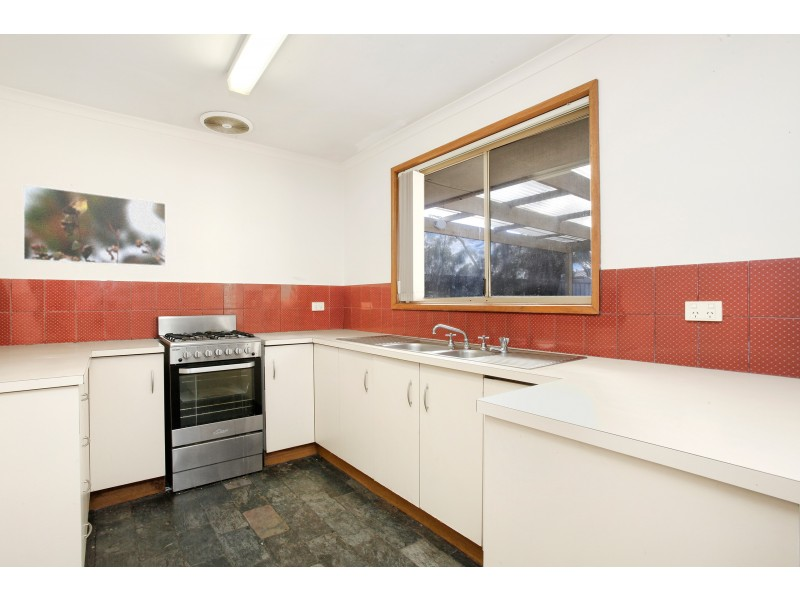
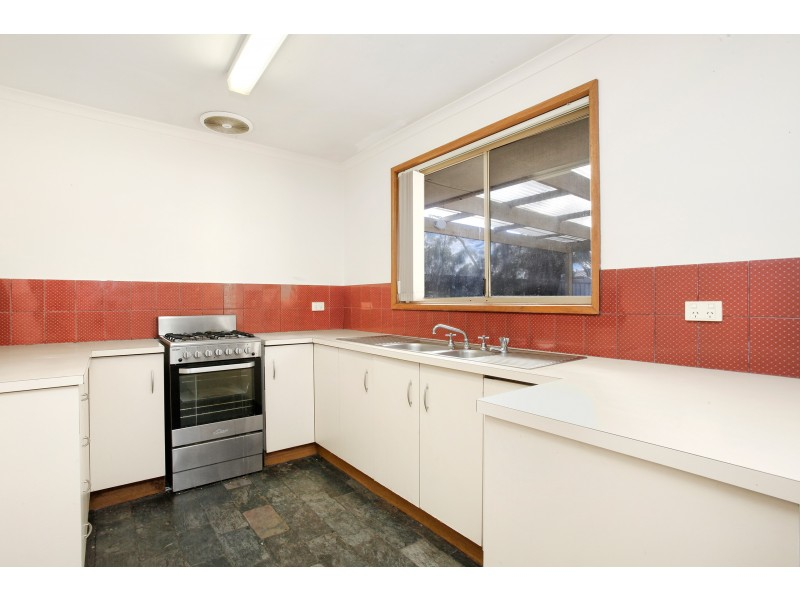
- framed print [22,183,167,268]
